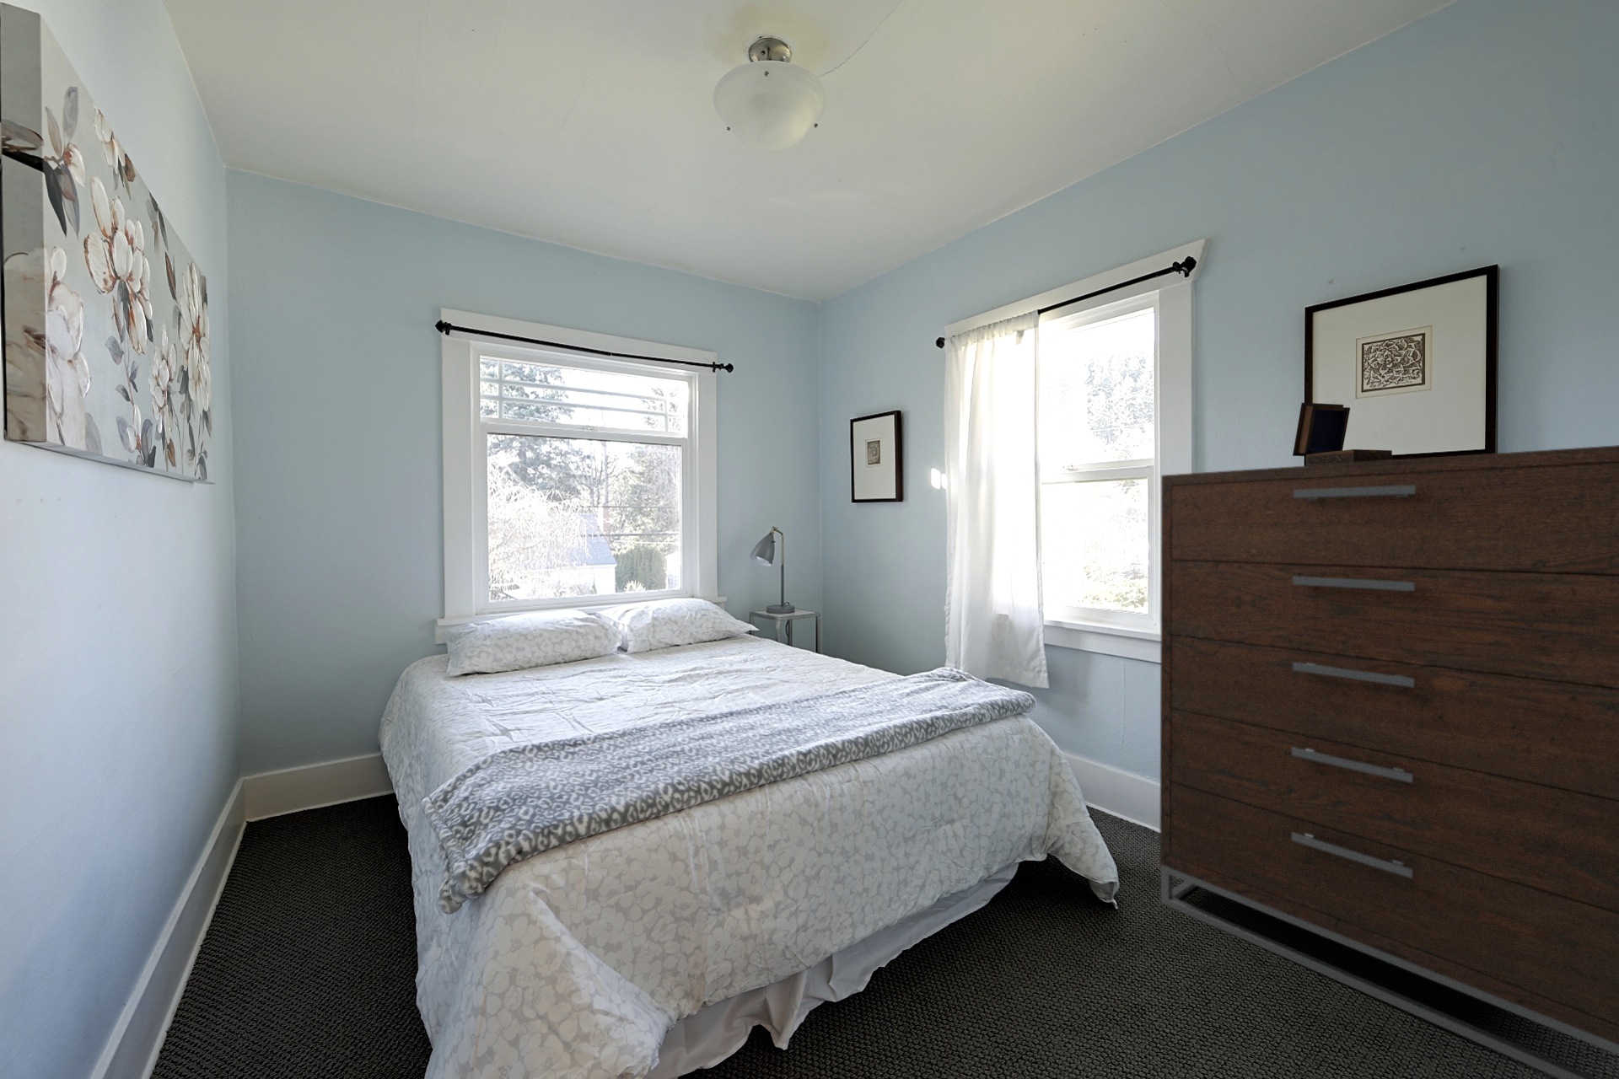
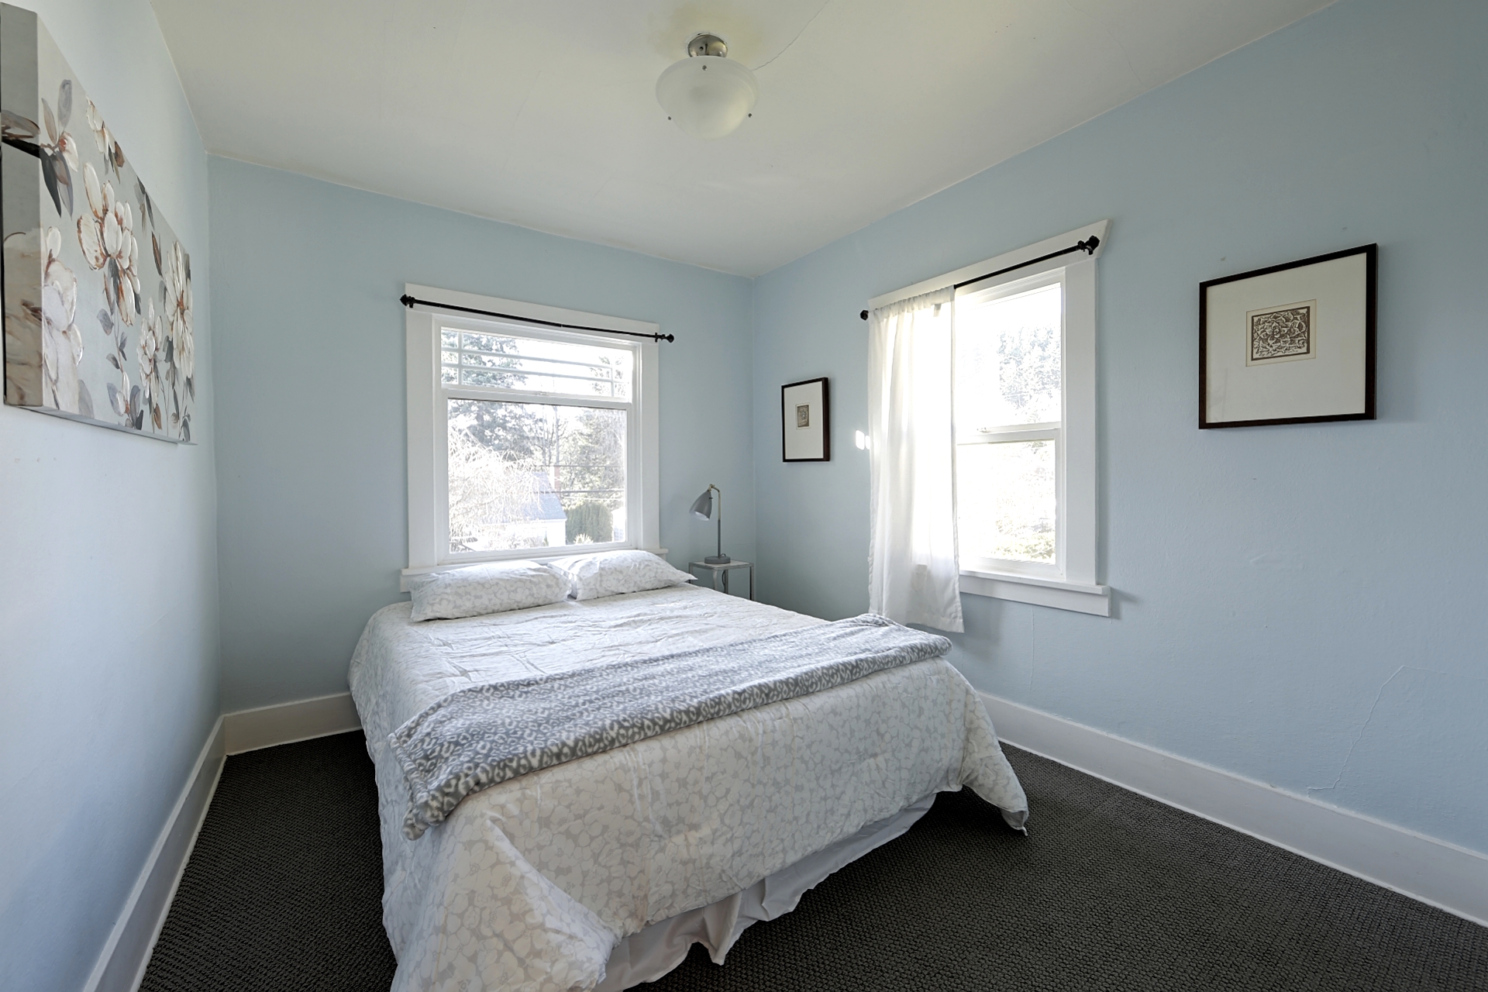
- jewelry box [1291,402,1393,465]
- dresser [1159,444,1619,1079]
